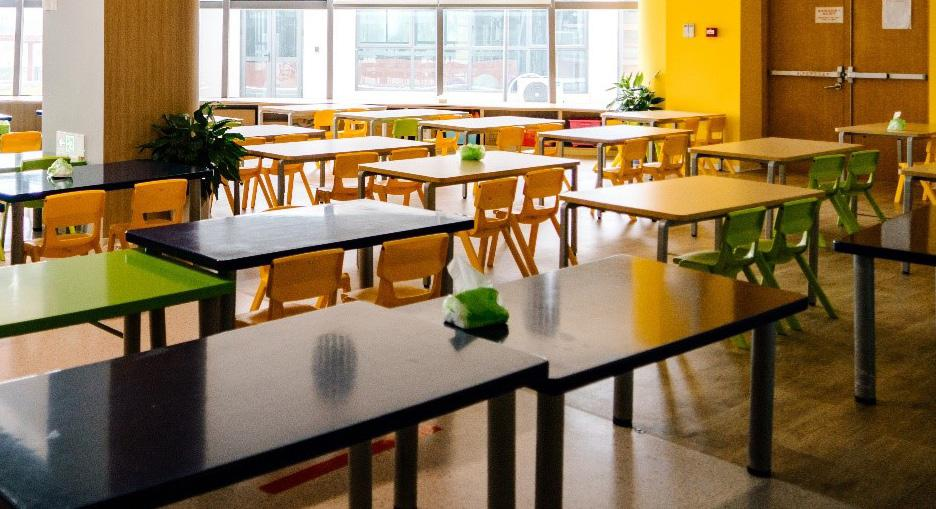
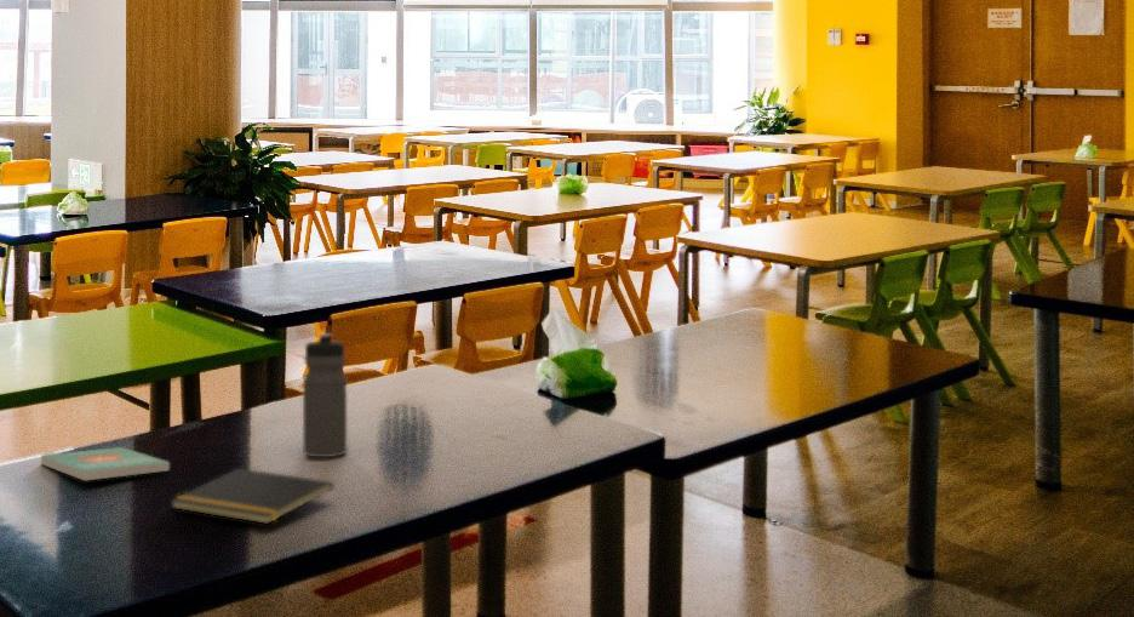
+ notepad [170,467,336,525]
+ book [40,446,171,482]
+ water bottle [302,332,348,458]
